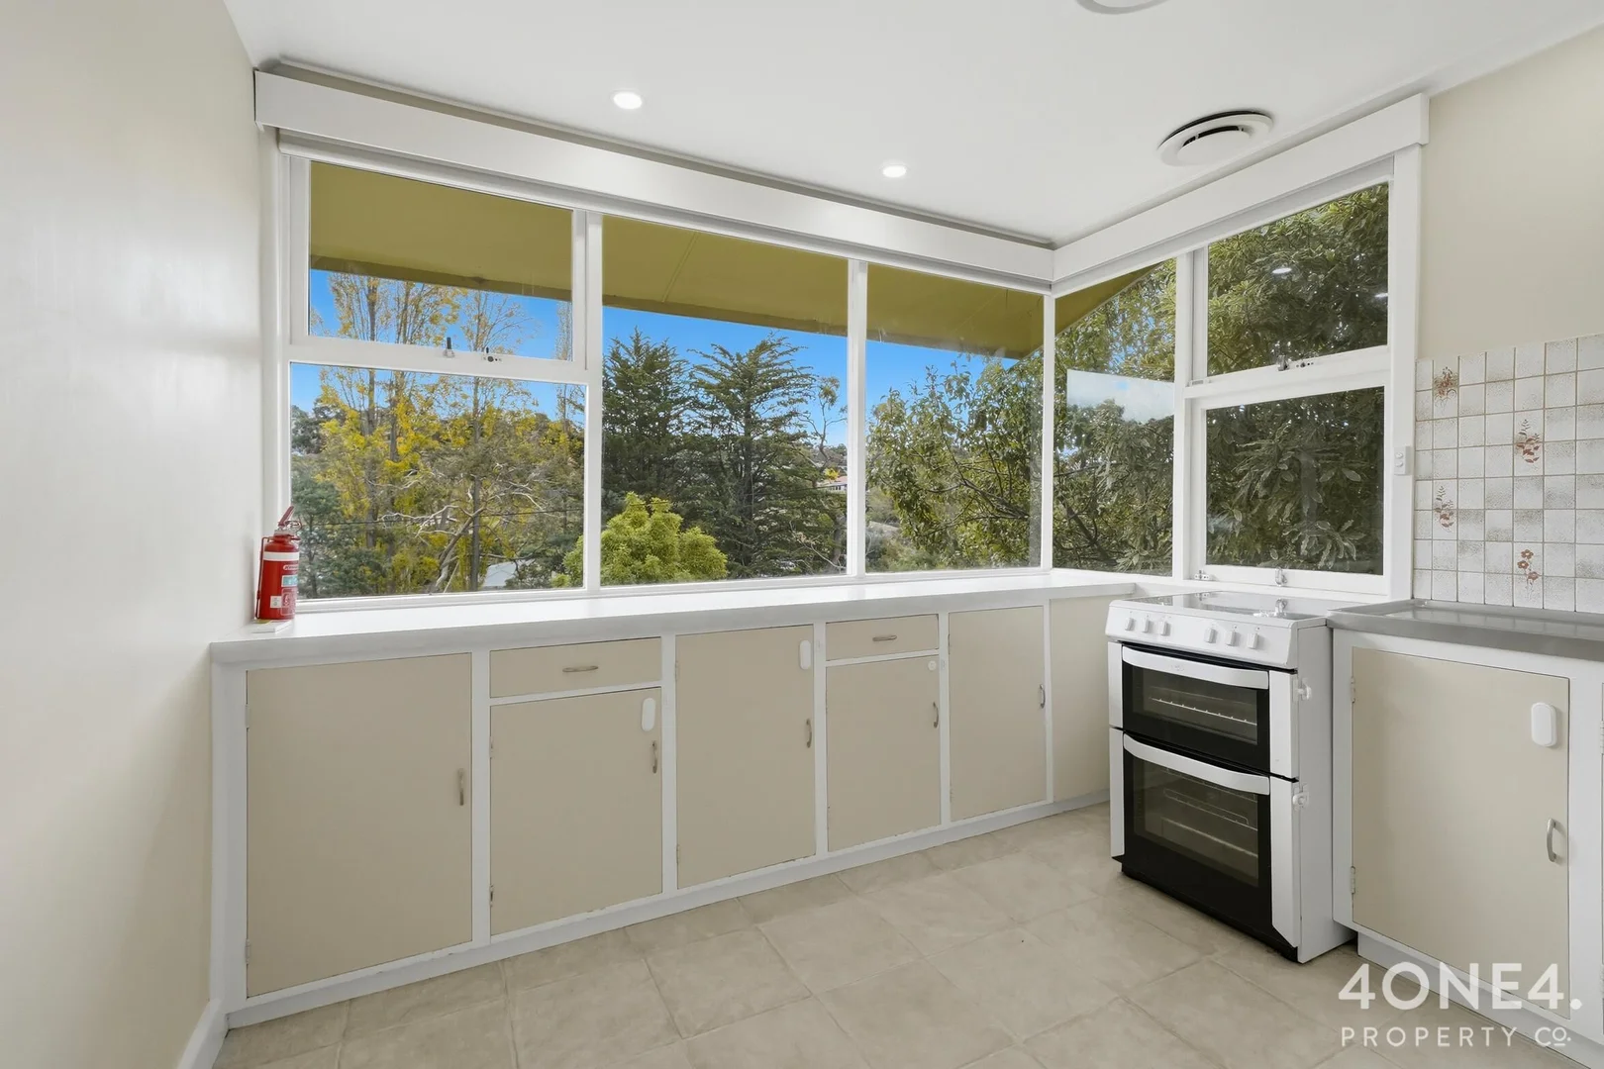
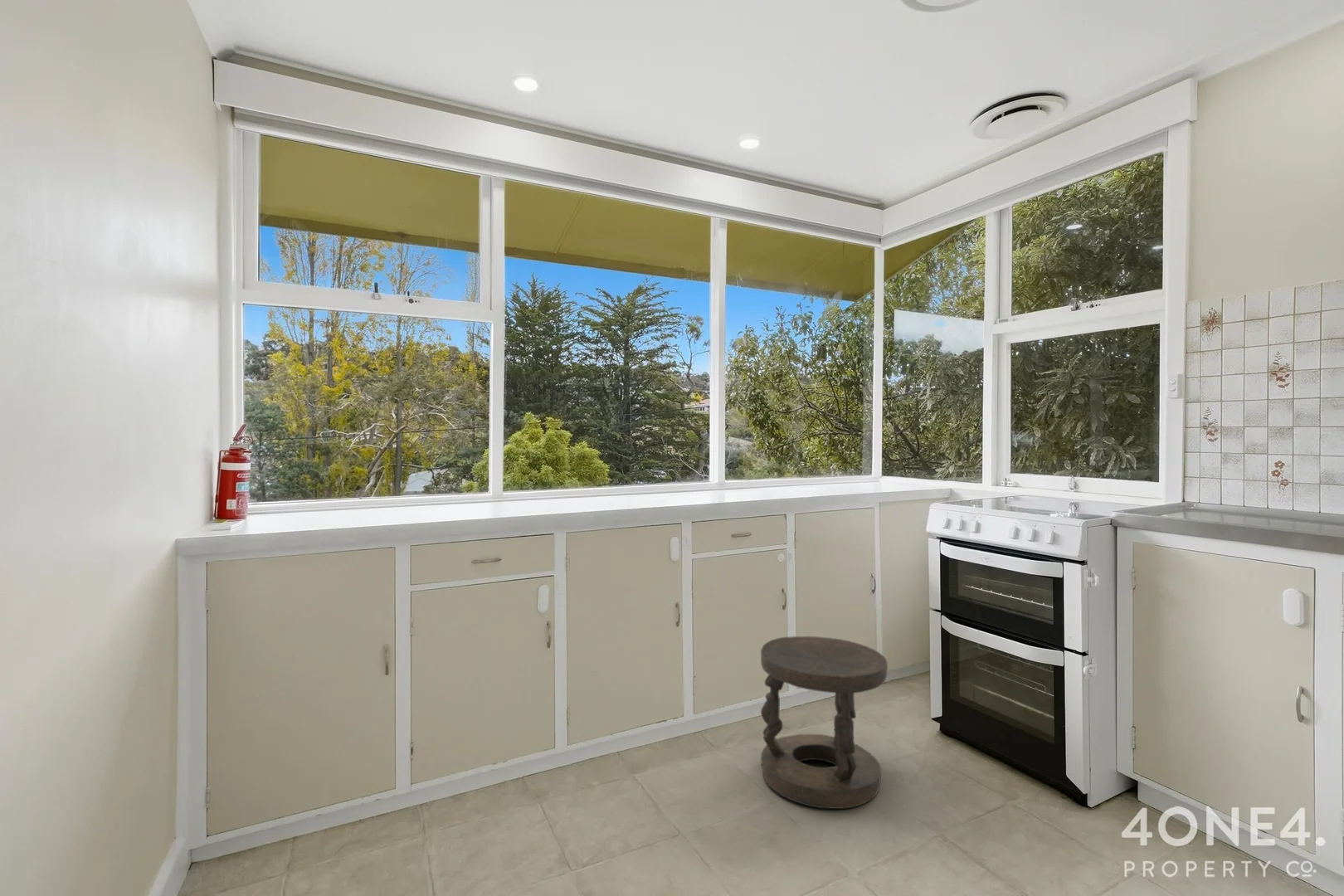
+ stool [760,635,889,810]
